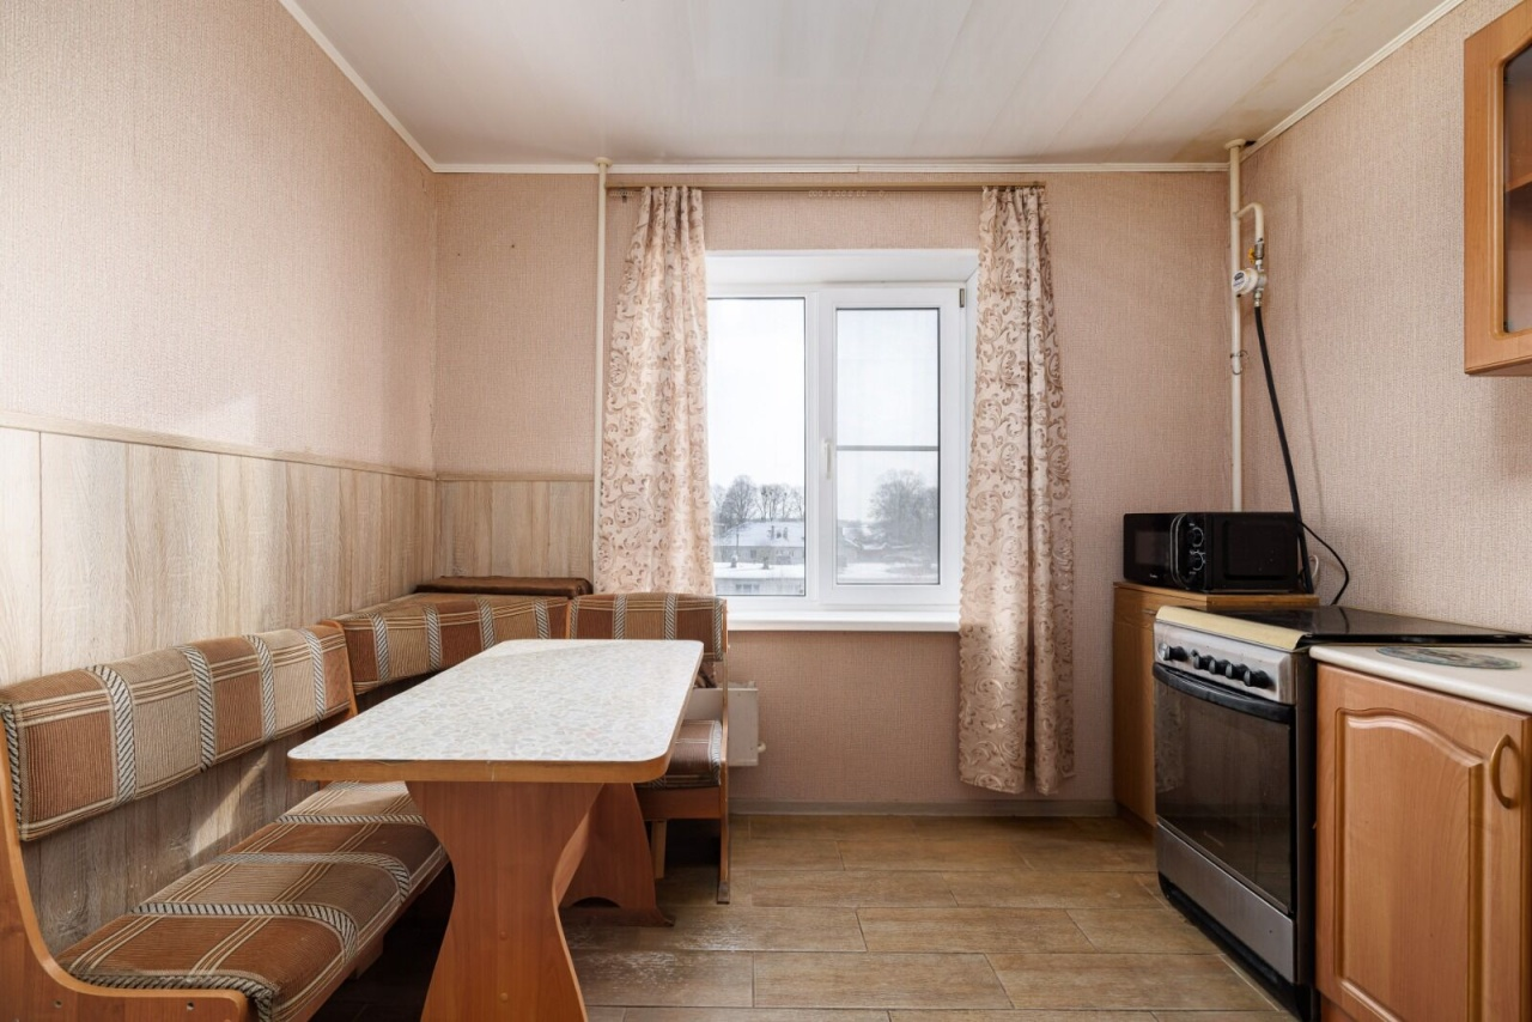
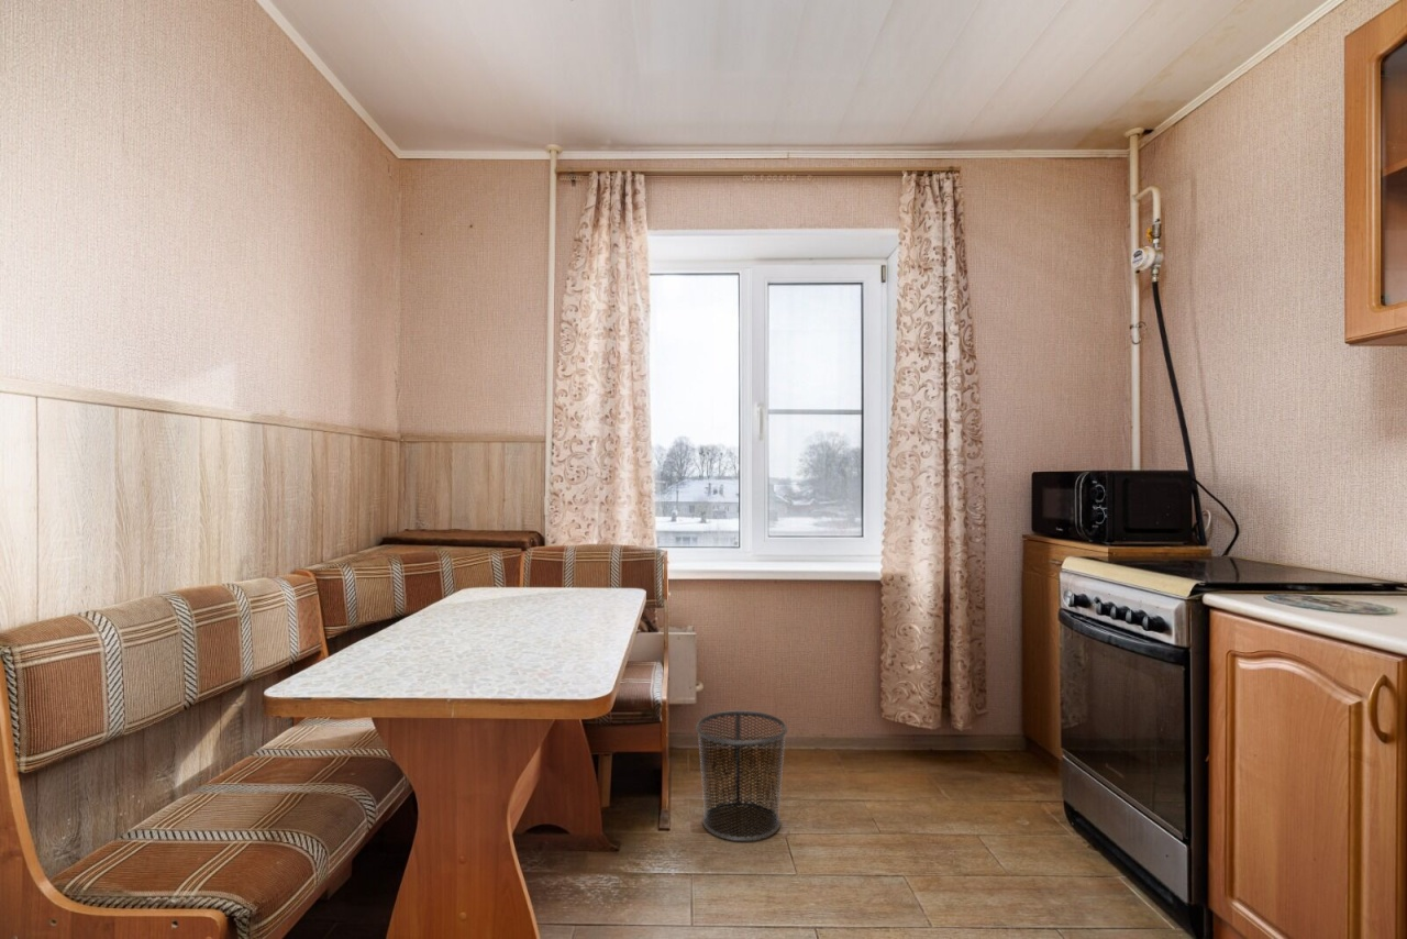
+ waste bin [695,709,788,842]
